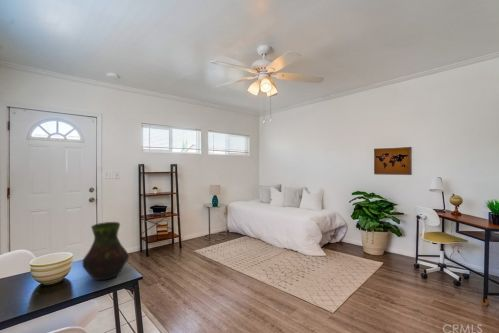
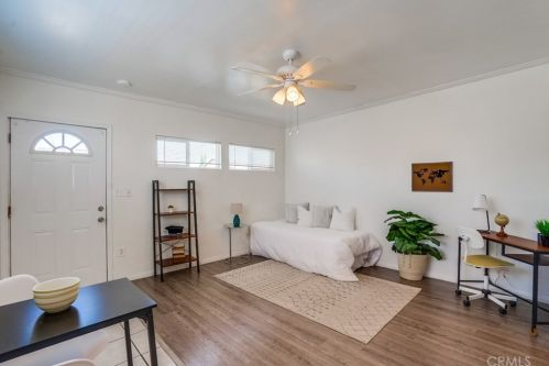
- vase [82,221,130,281]
